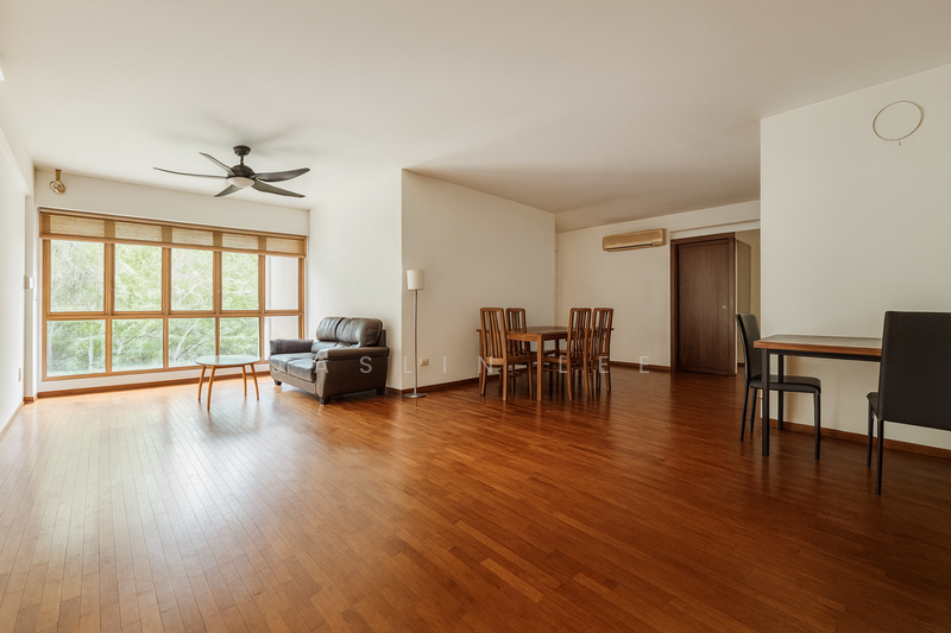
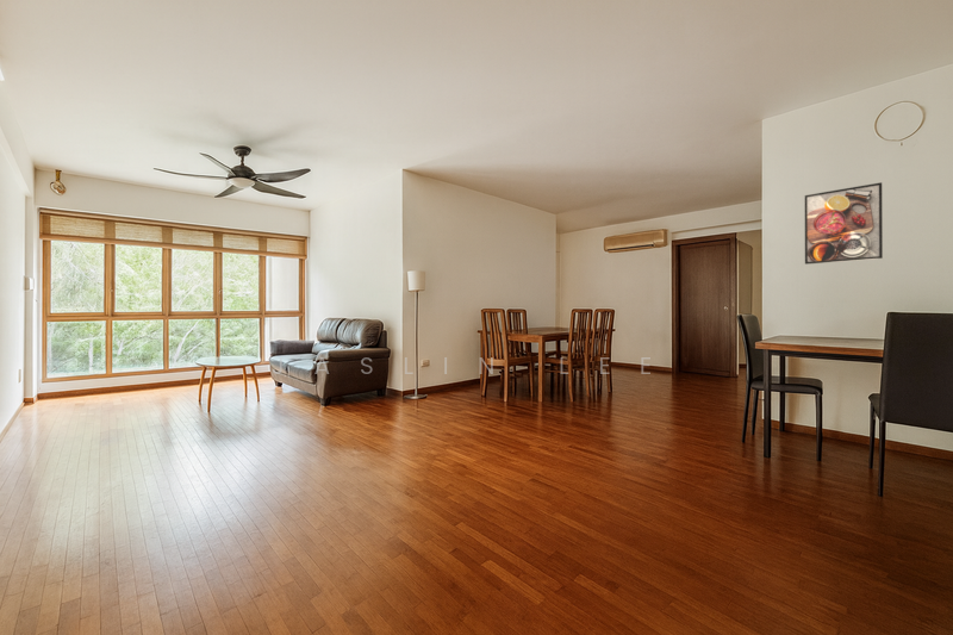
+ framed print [804,181,884,266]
